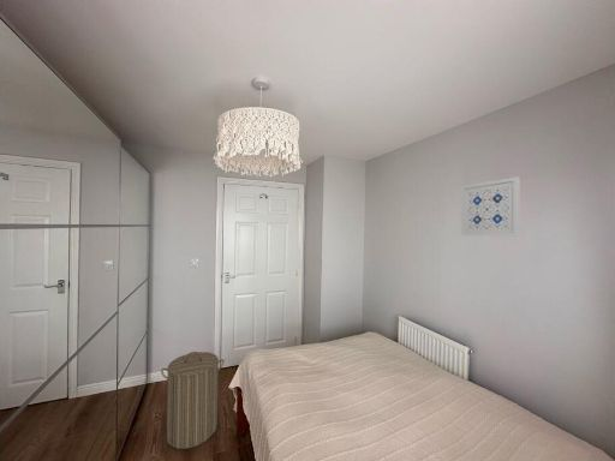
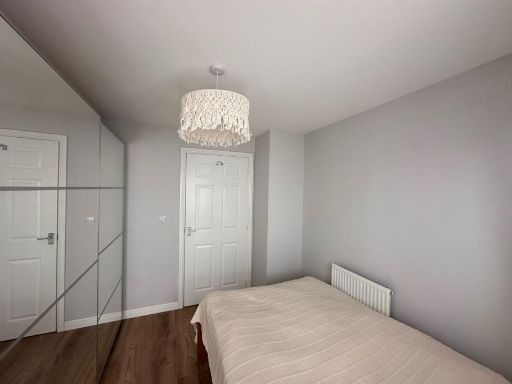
- wall art [460,175,521,238]
- laundry hamper [160,351,226,450]
